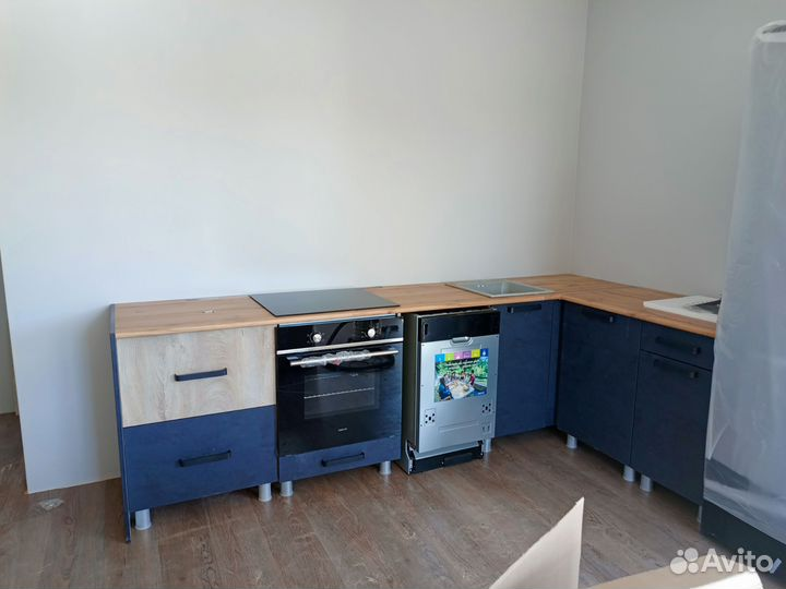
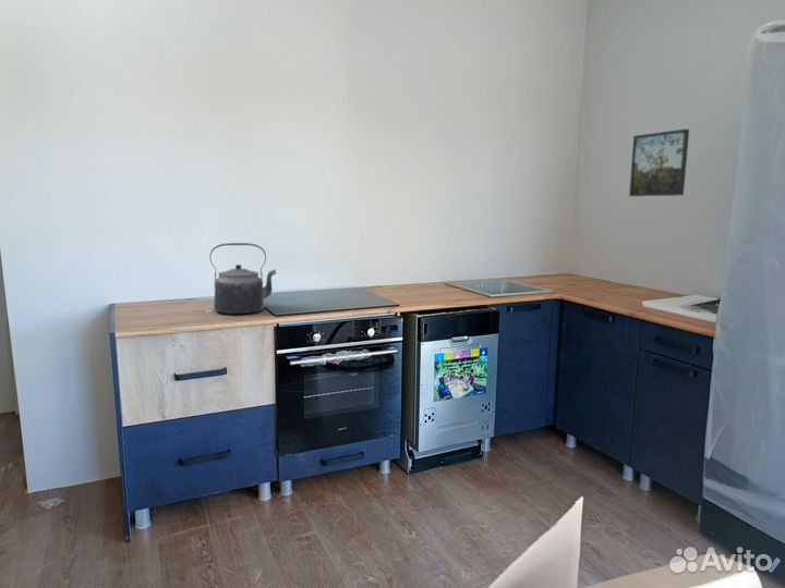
+ kettle [208,242,278,315]
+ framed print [628,127,690,197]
